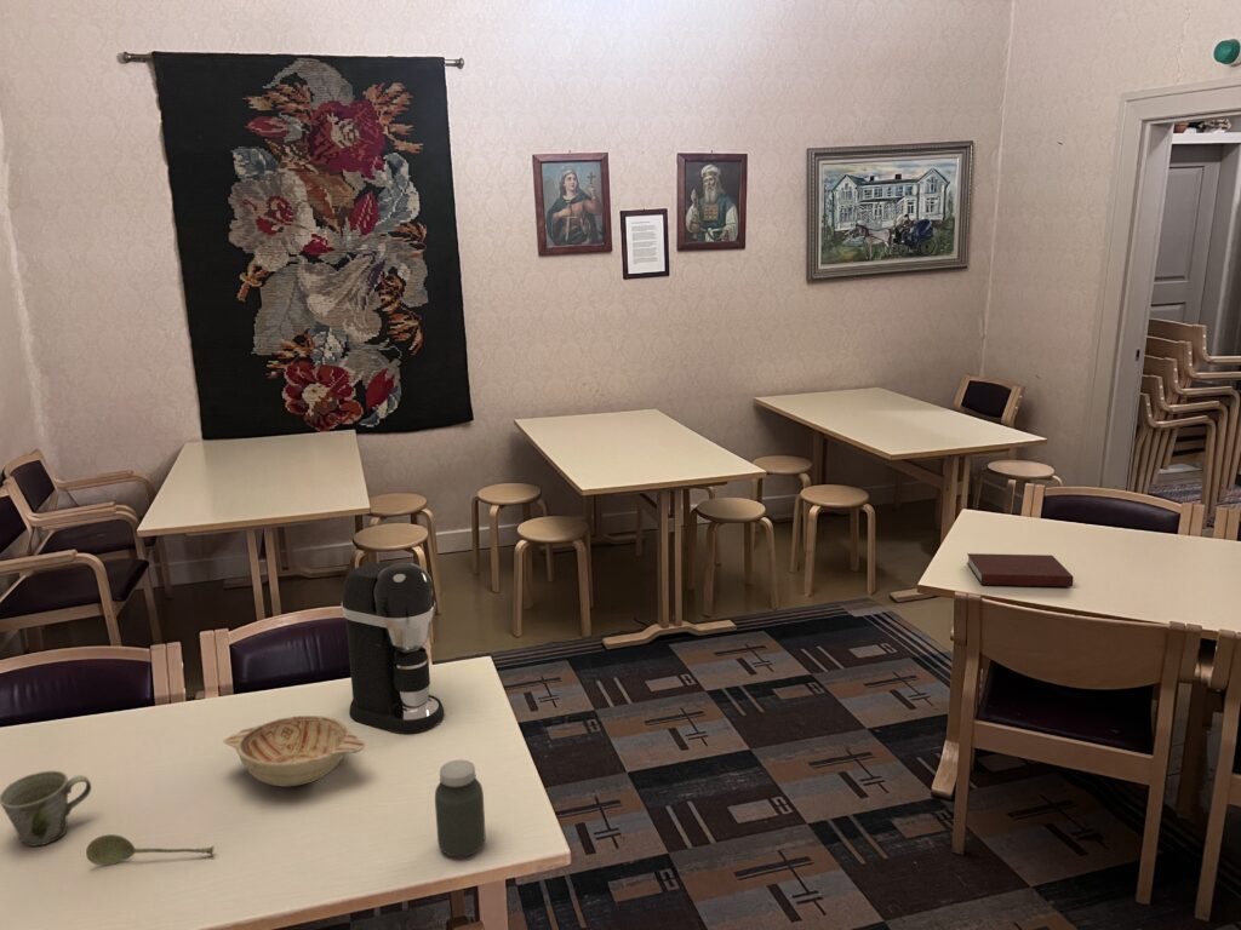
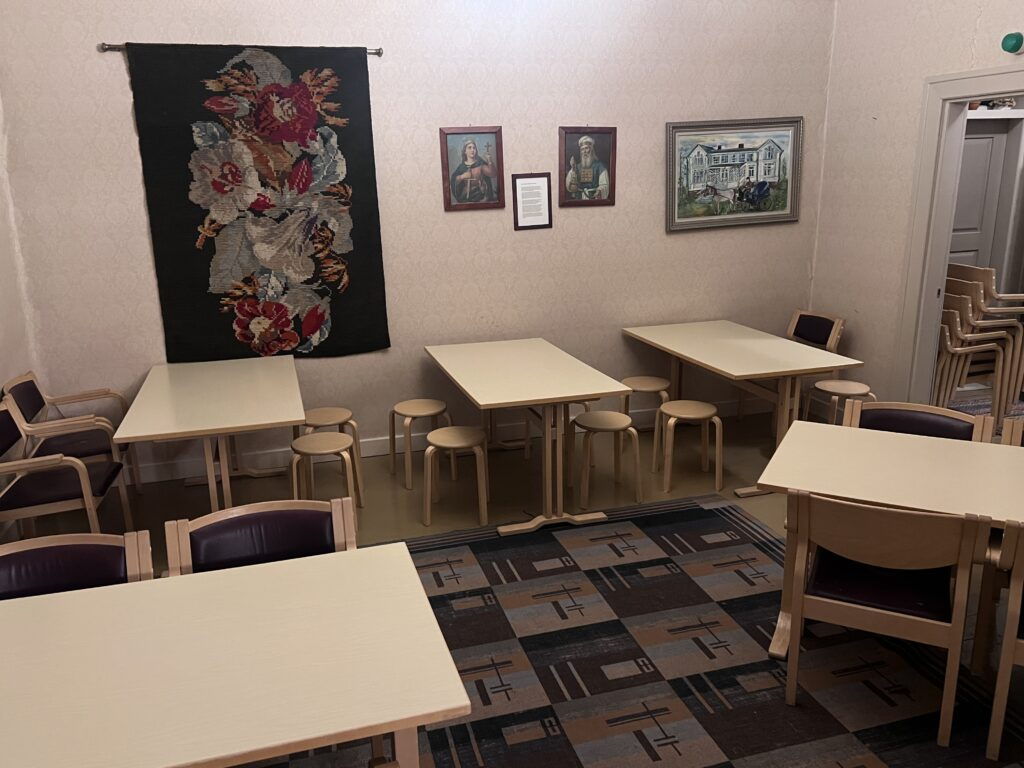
- notebook [966,552,1075,587]
- mug [0,770,92,848]
- decorative bowl [222,714,366,788]
- soupspoon [85,833,216,866]
- coffee maker [341,562,446,734]
- jar [434,758,487,859]
